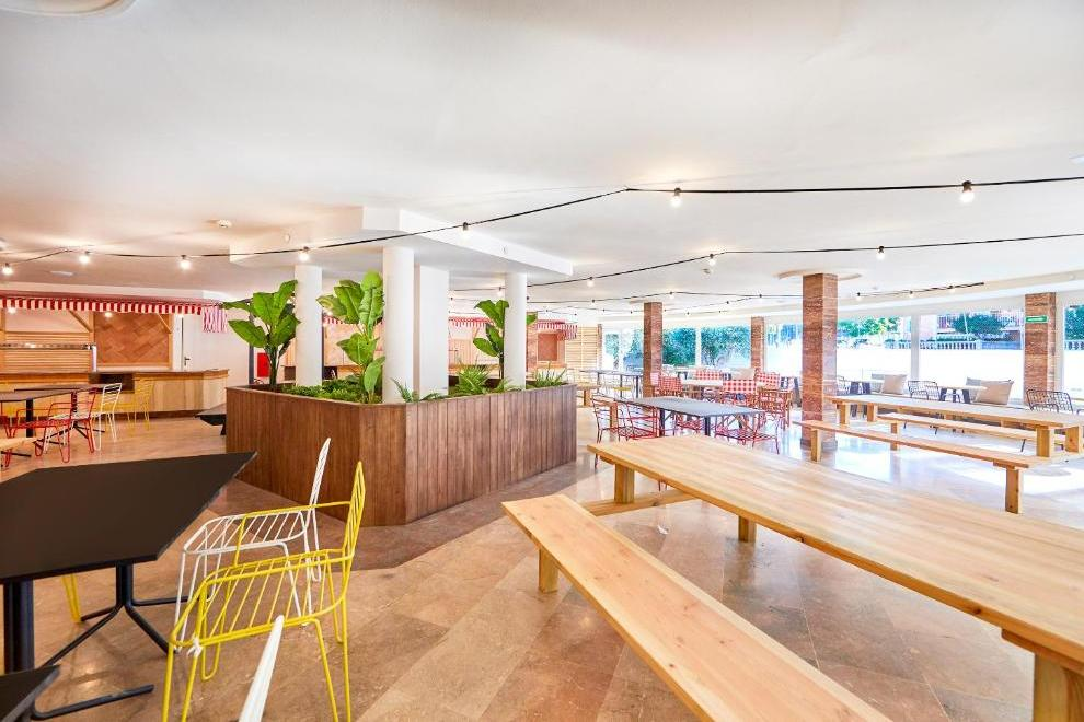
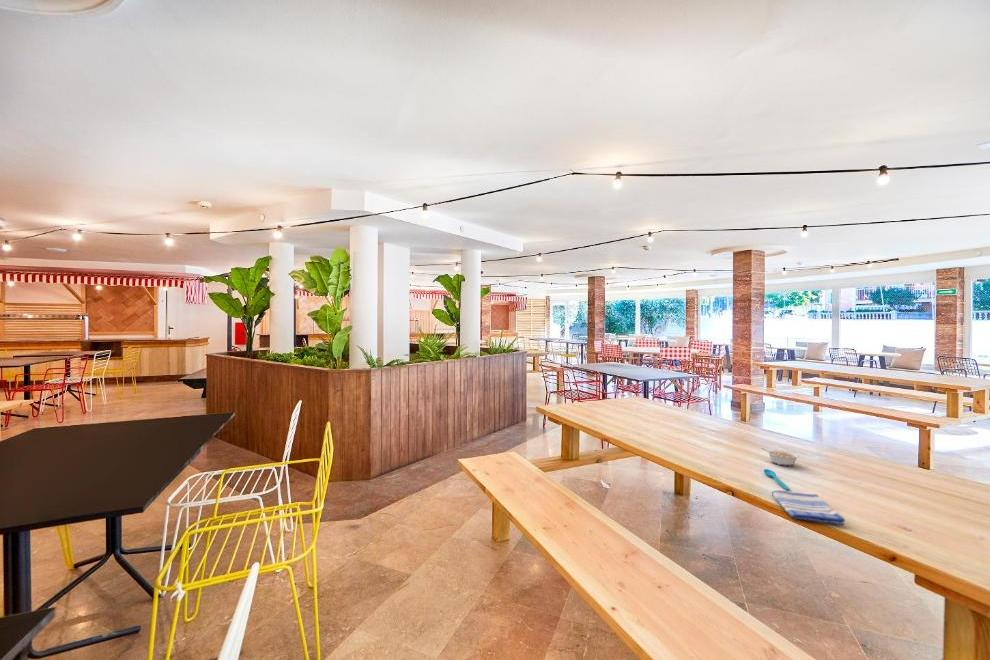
+ dish towel [771,489,846,526]
+ legume [760,447,800,467]
+ spoon [763,468,791,491]
